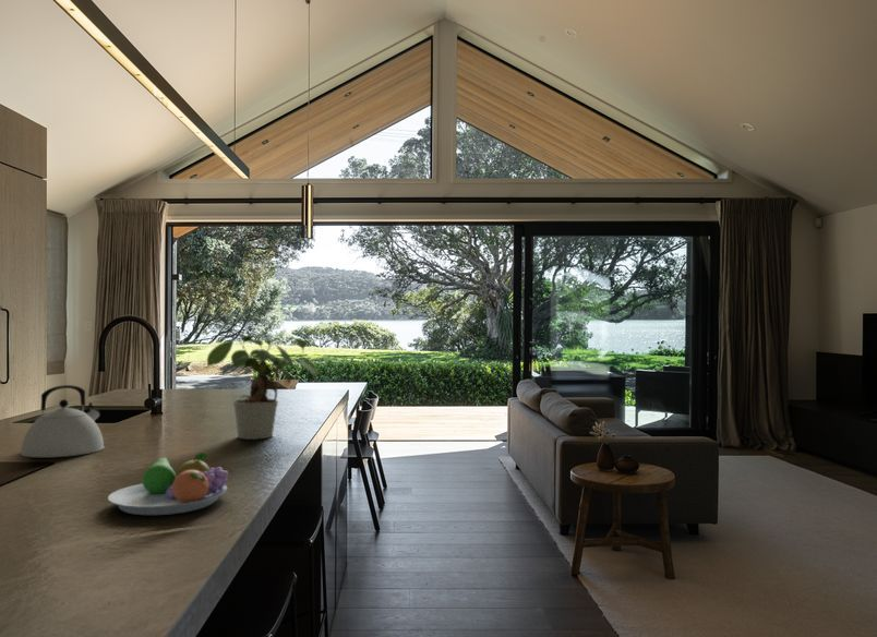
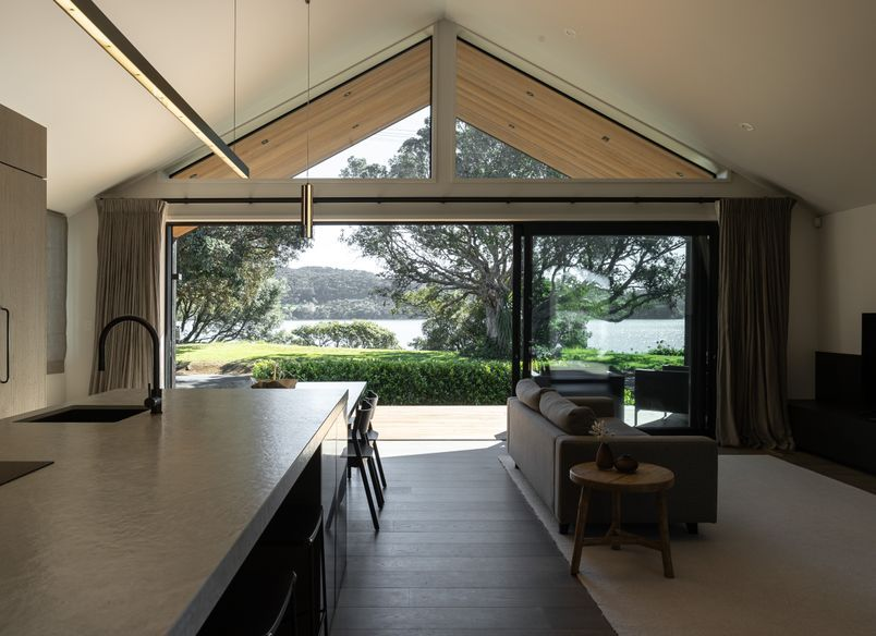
- potted plant [206,333,319,441]
- fruit bowl [107,452,229,516]
- kettle [20,384,106,458]
